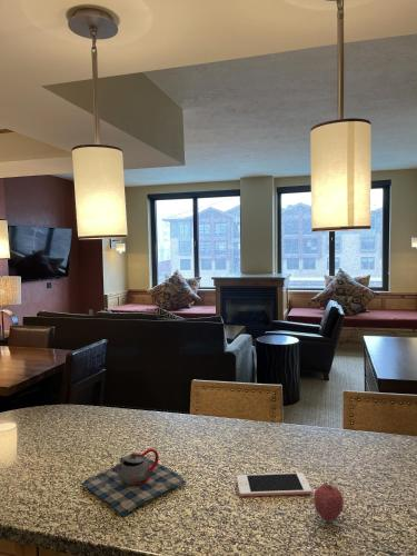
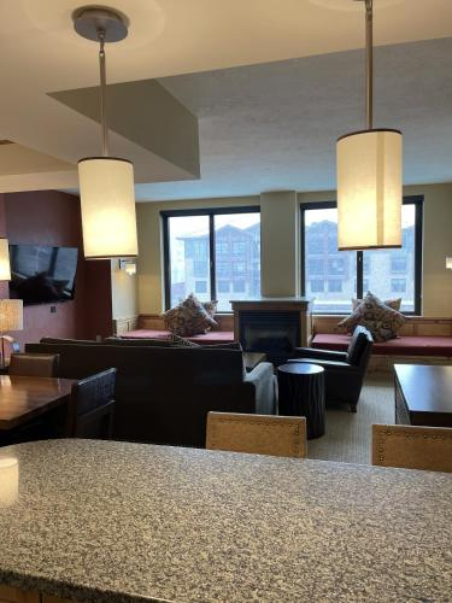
- teapot [80,448,188,518]
- fruit [312,483,345,522]
- cell phone [236,471,312,497]
